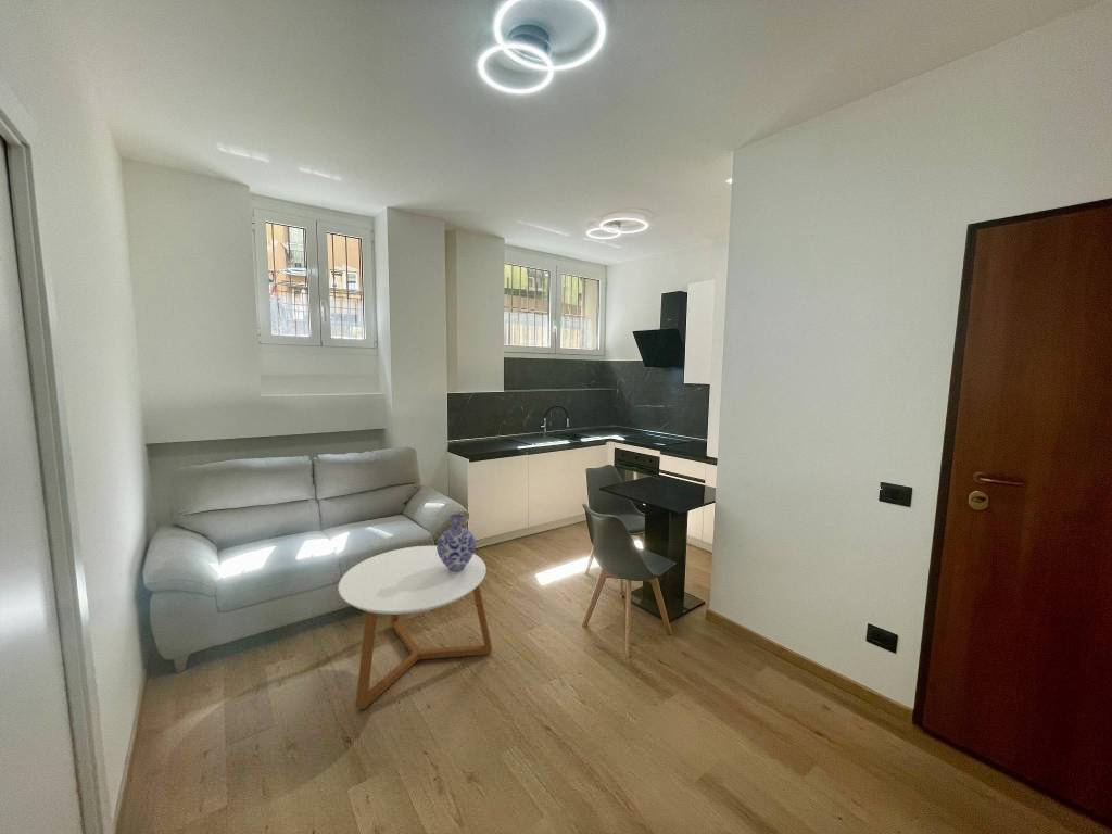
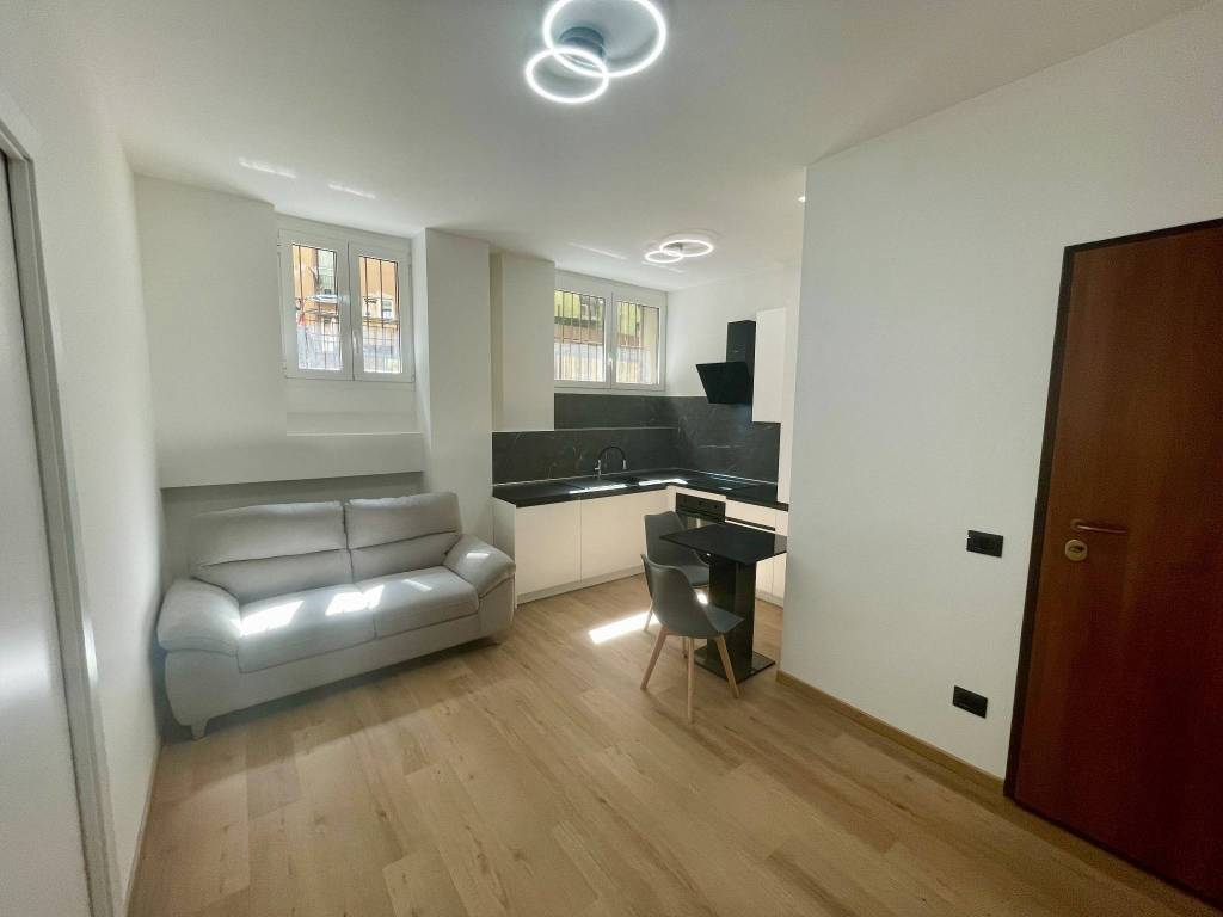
- vase [435,513,477,572]
- coffee table [338,545,493,710]
